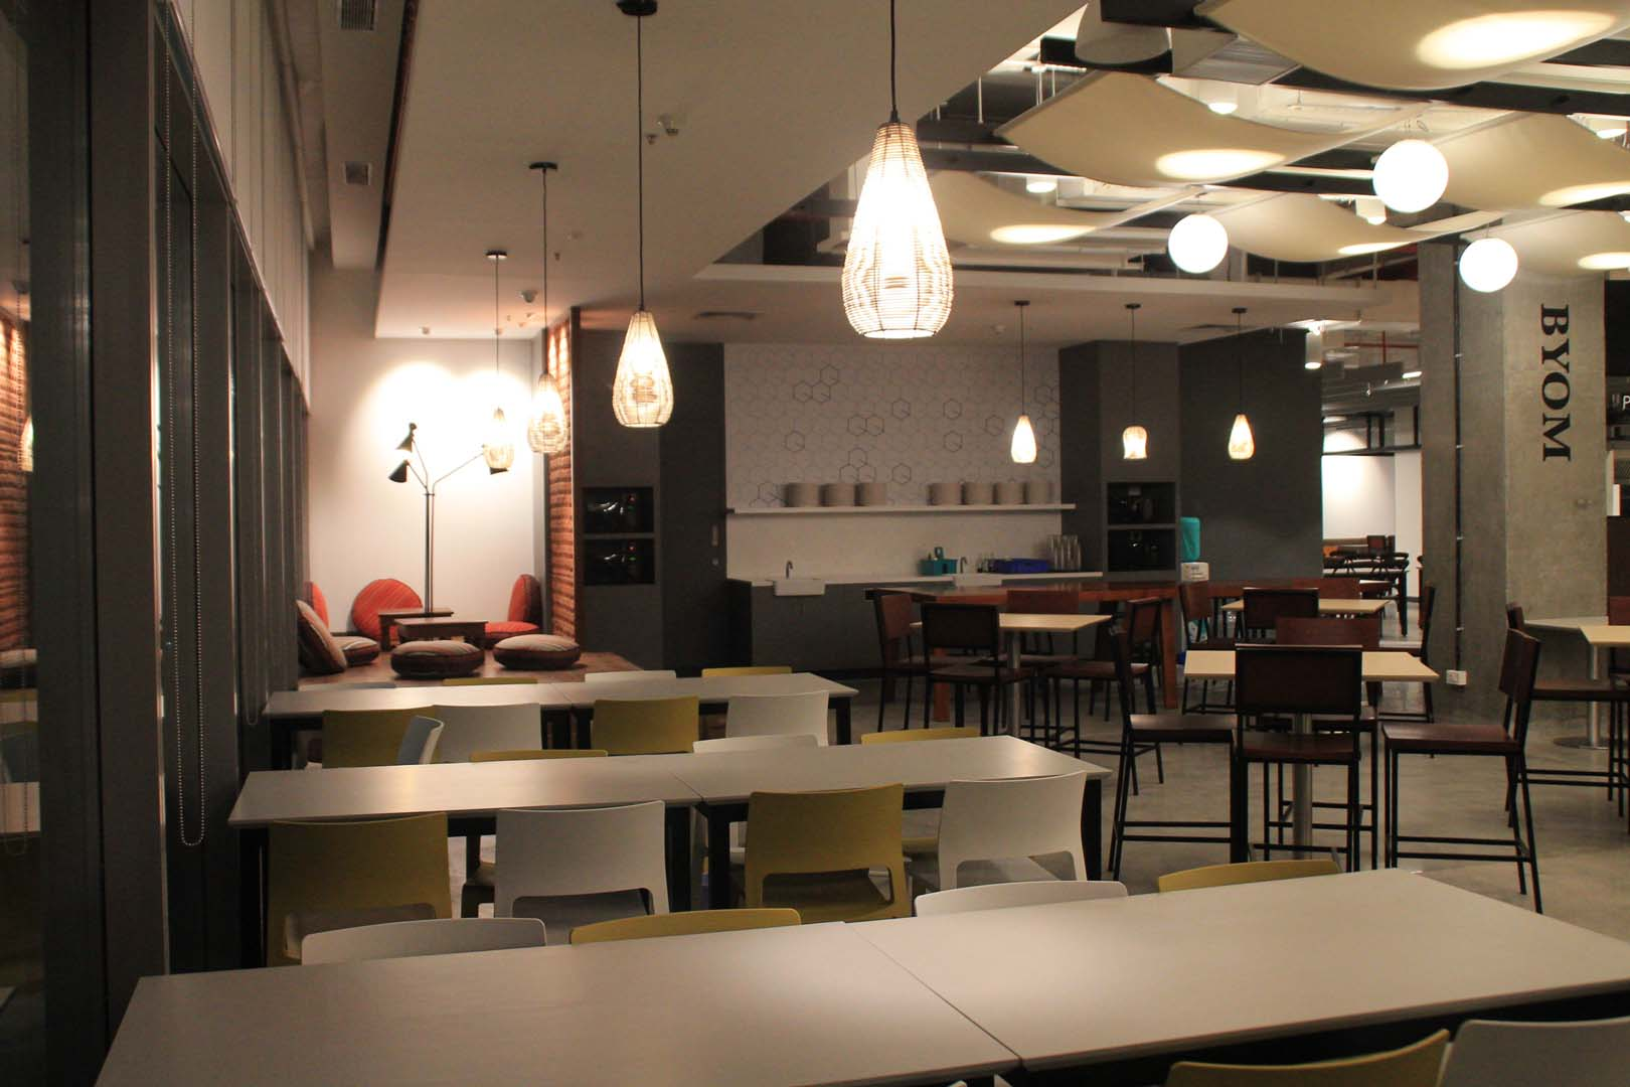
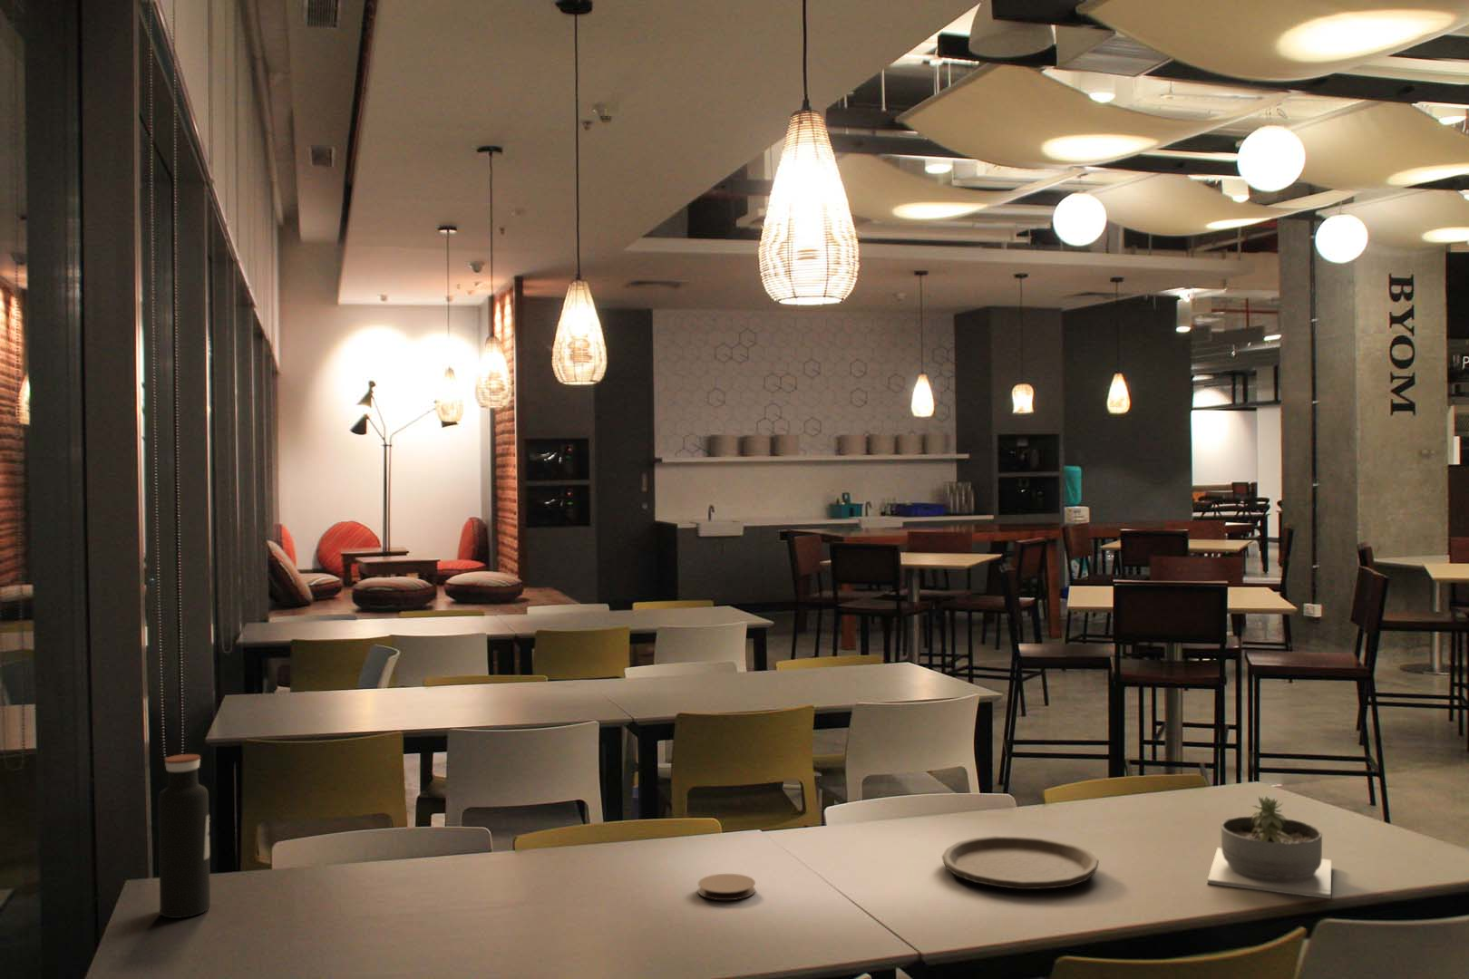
+ plate [941,835,1100,890]
+ succulent planter [1207,795,1332,899]
+ coaster [697,873,756,901]
+ water bottle [157,753,211,919]
